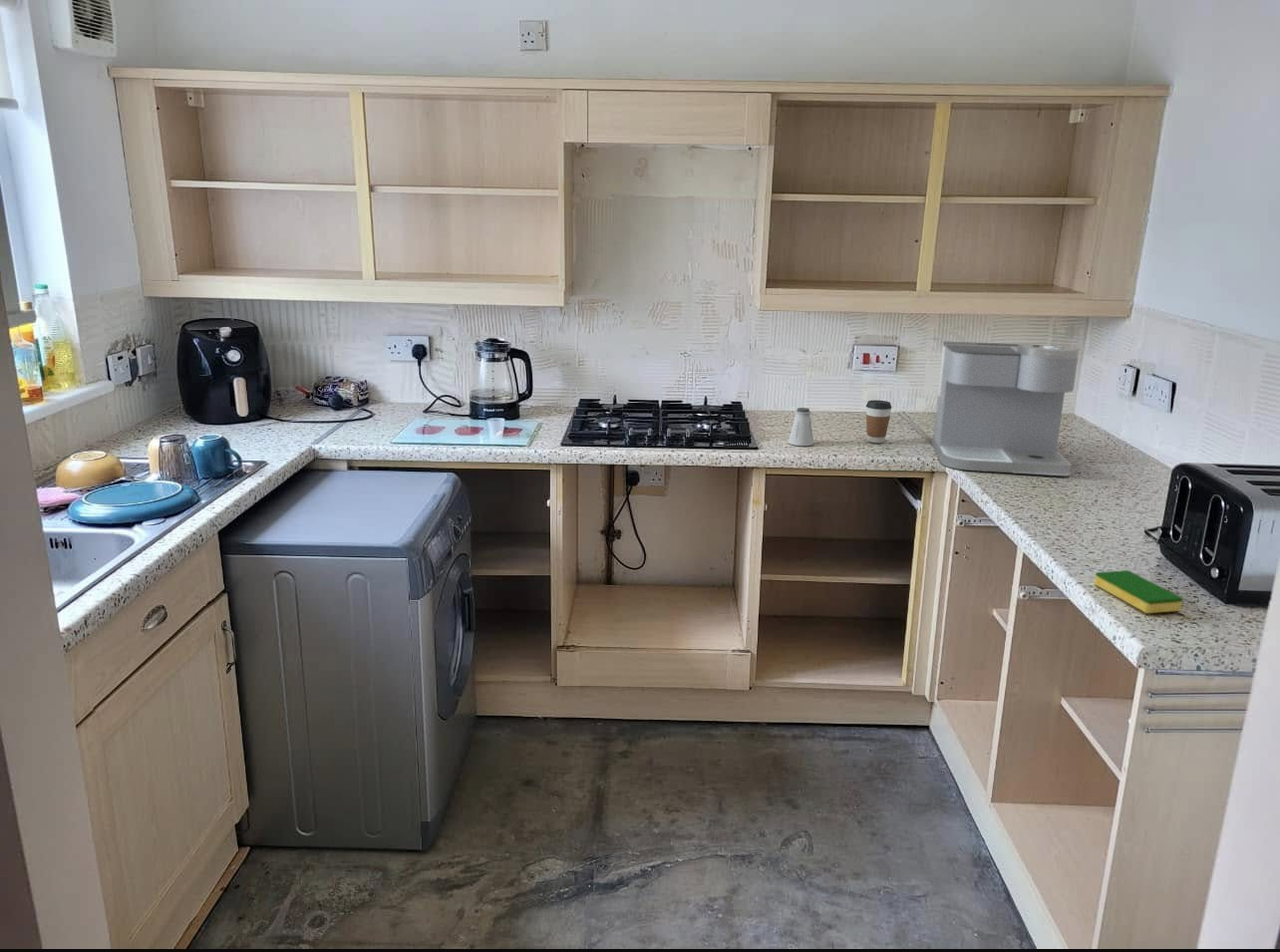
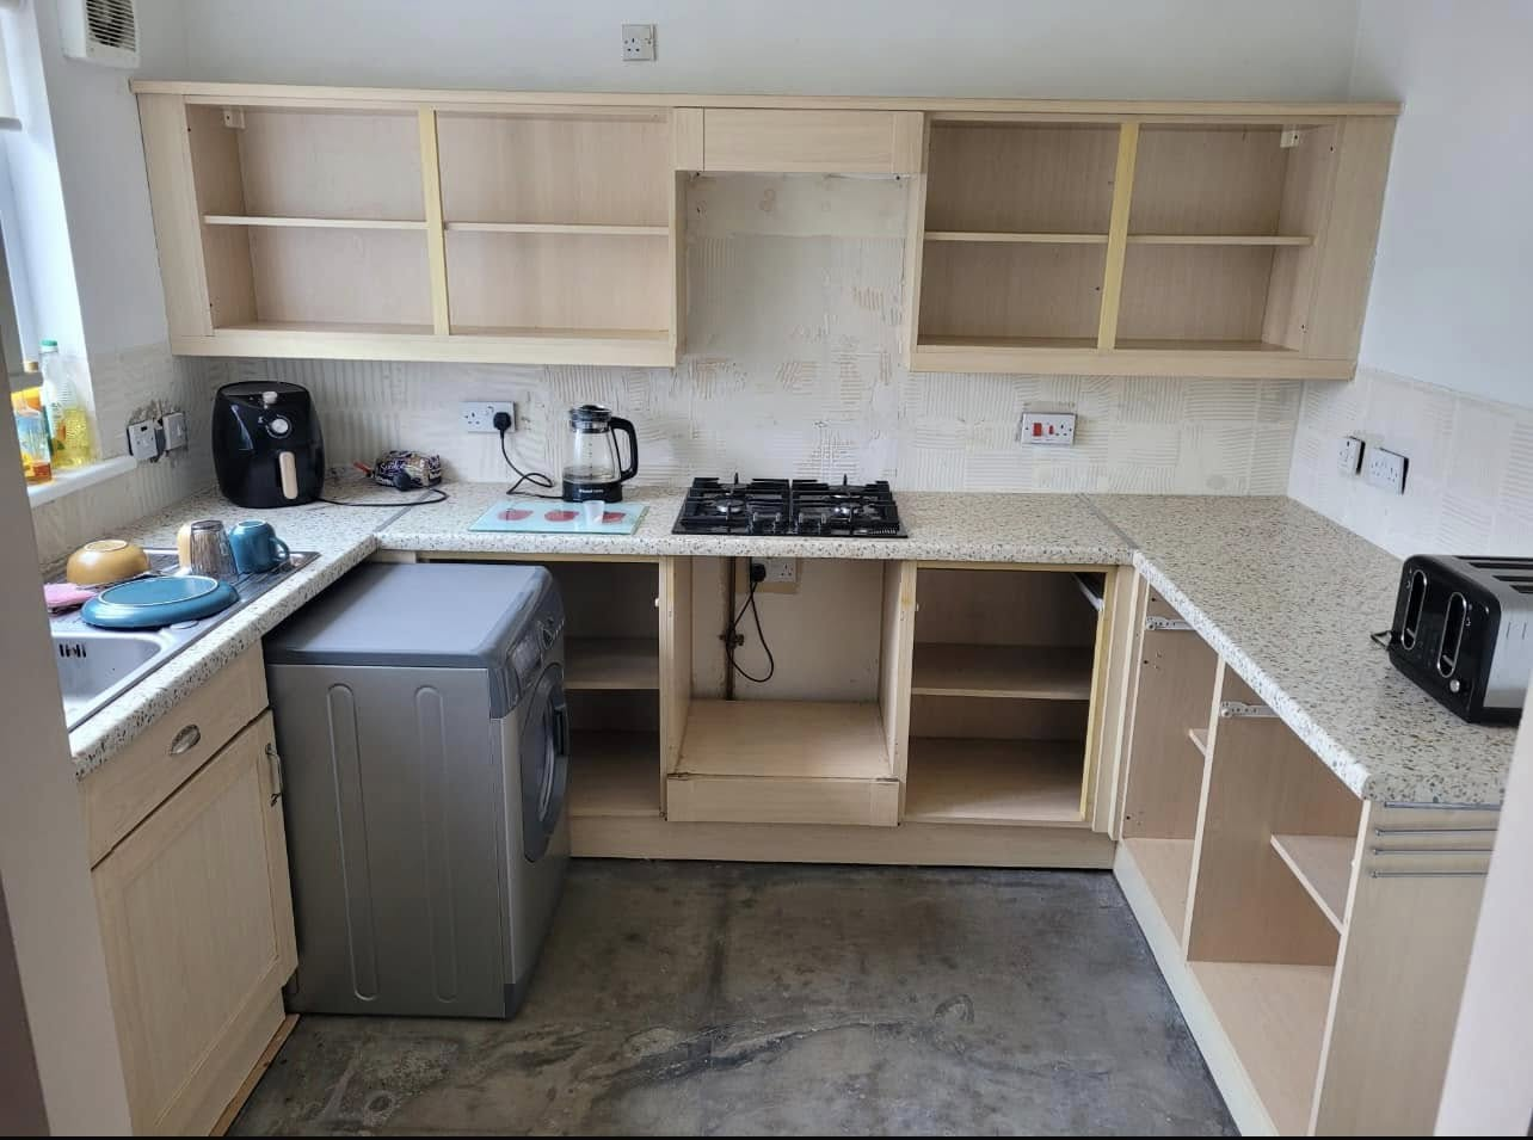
- coffee cup [865,400,893,444]
- coffee maker [930,341,1081,476]
- dish sponge [1094,569,1184,614]
- saltshaker [788,407,814,447]
